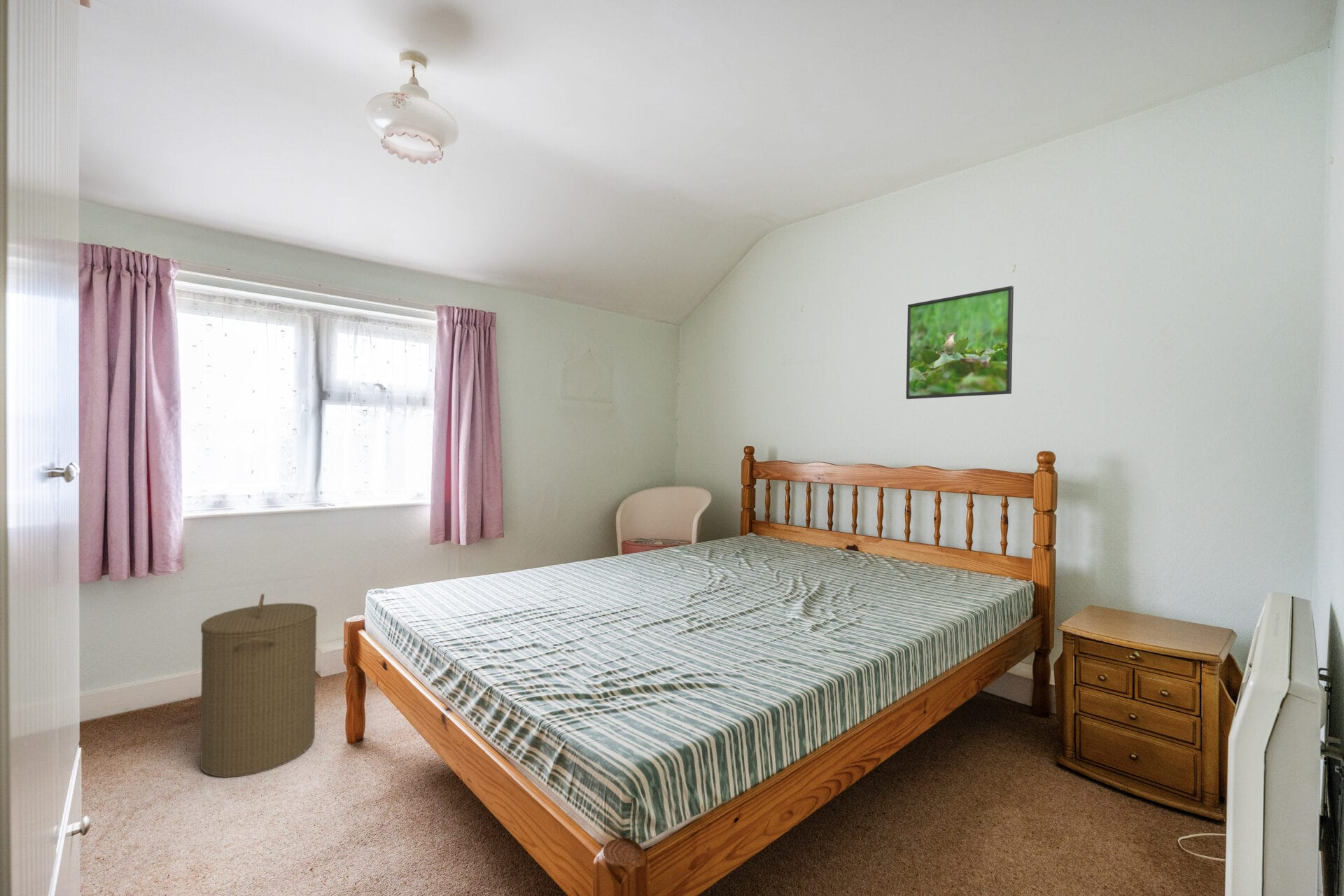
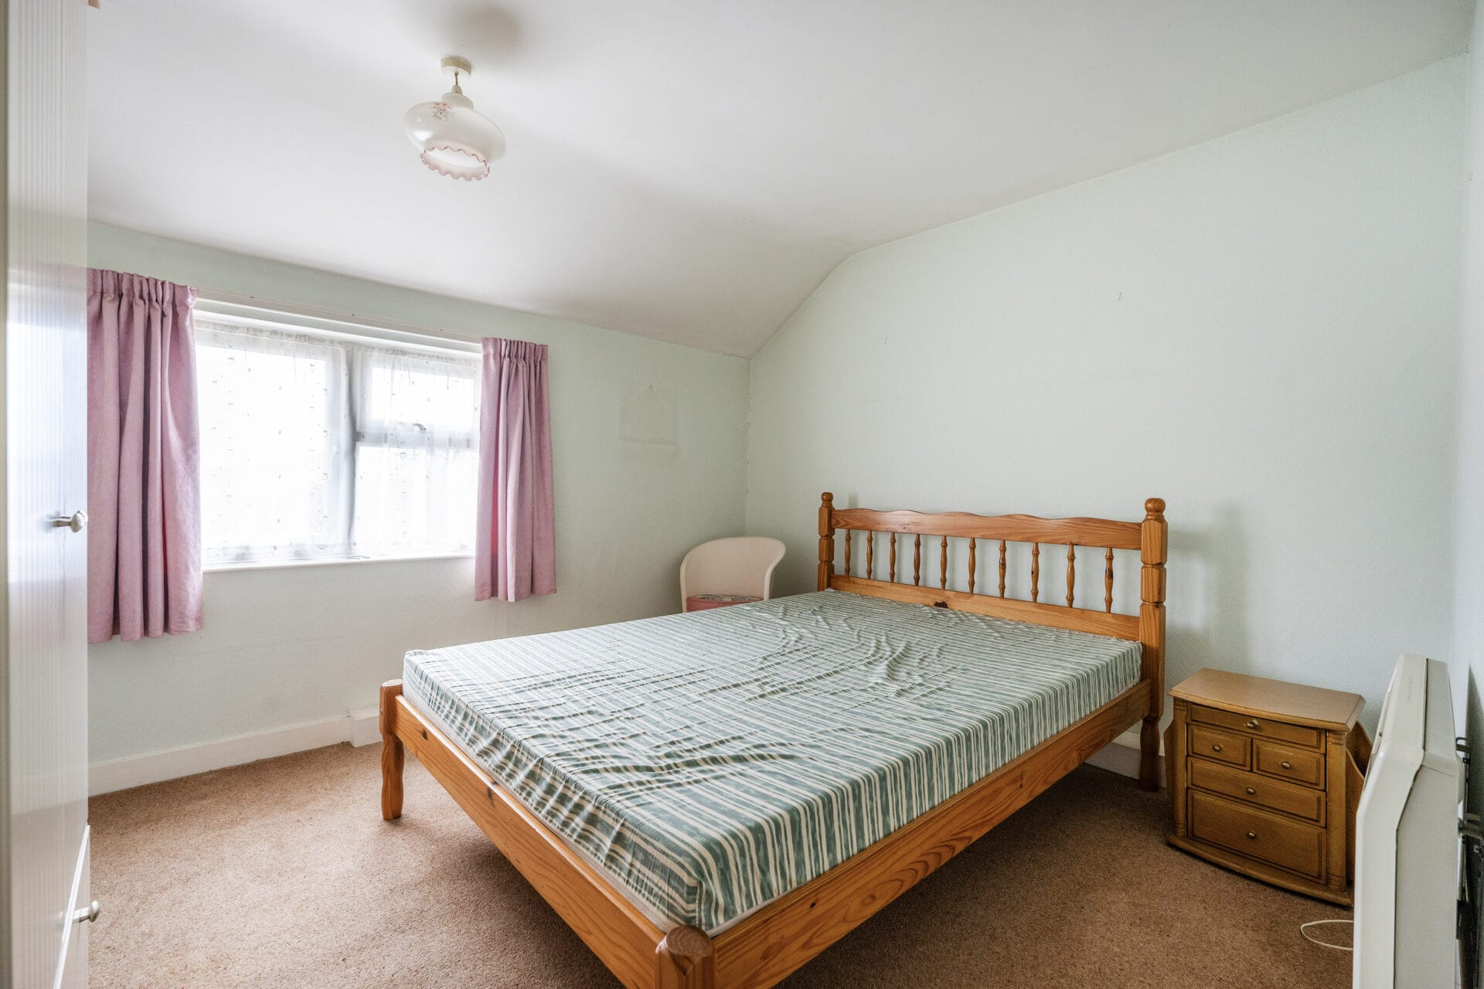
- laundry hamper [200,593,318,778]
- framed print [905,286,1014,400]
